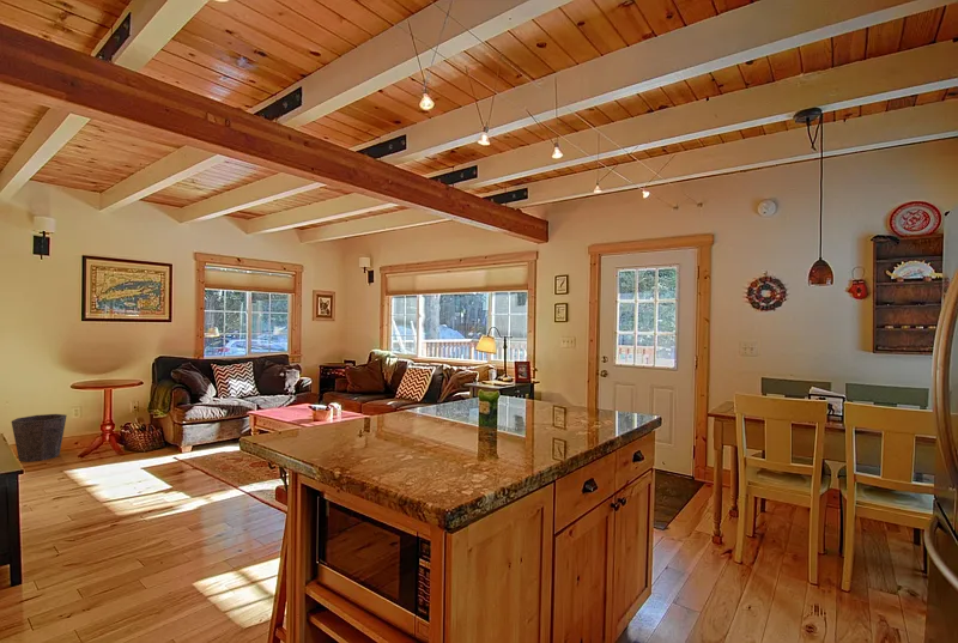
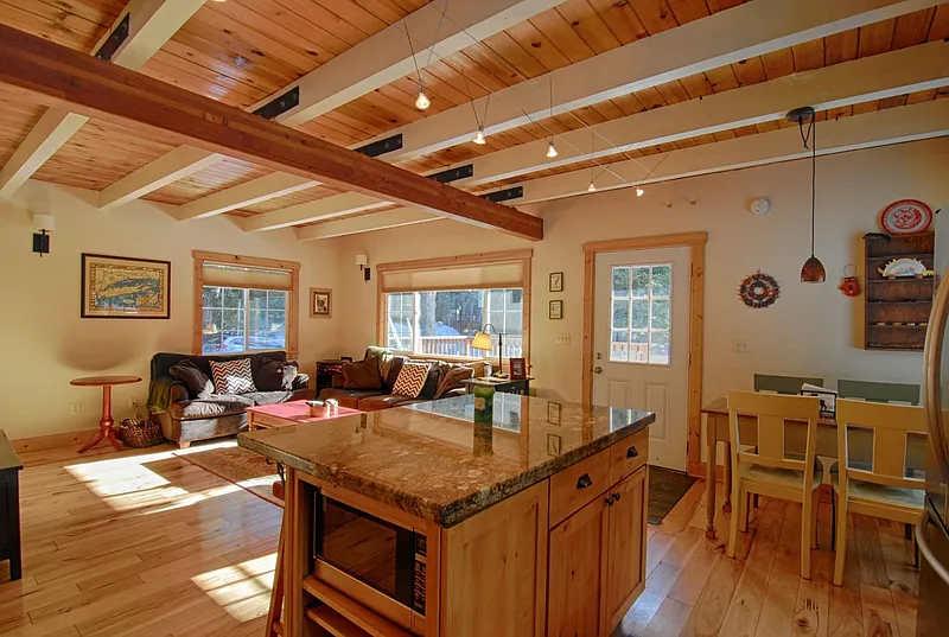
- waste bin [11,413,68,463]
